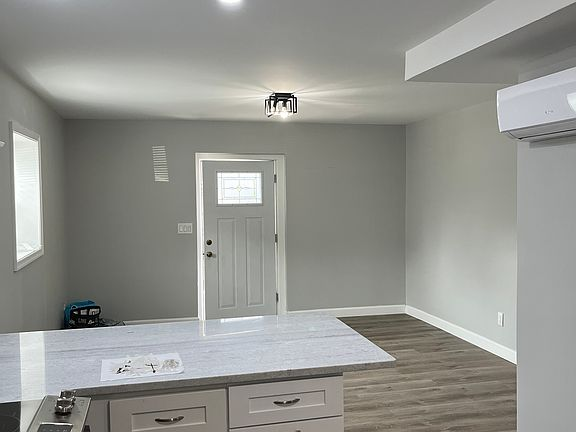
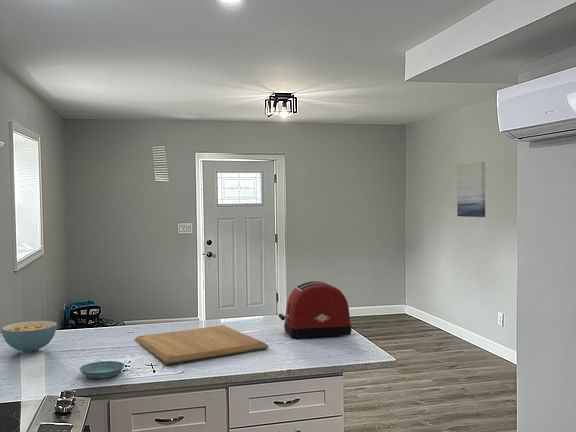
+ cereal bowl [1,320,58,354]
+ saucer [78,360,126,379]
+ toaster [278,280,353,339]
+ chopping board [134,324,270,365]
+ wall art [456,161,486,218]
